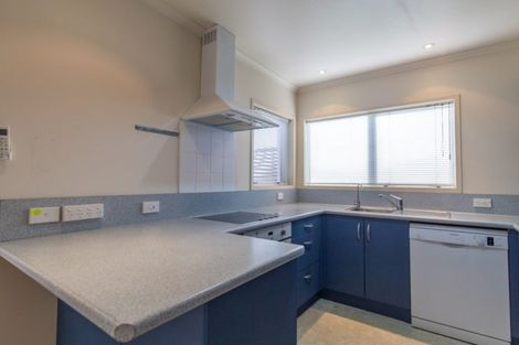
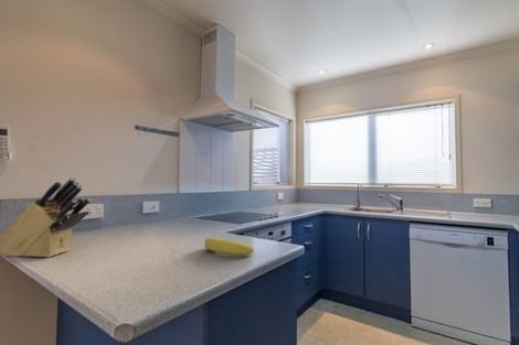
+ knife block [0,176,92,258]
+ banana [203,236,254,257]
